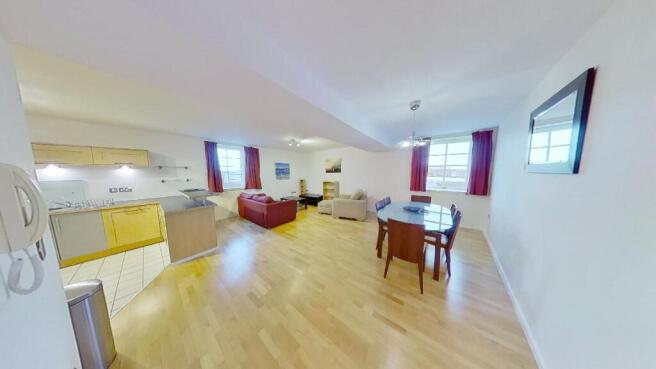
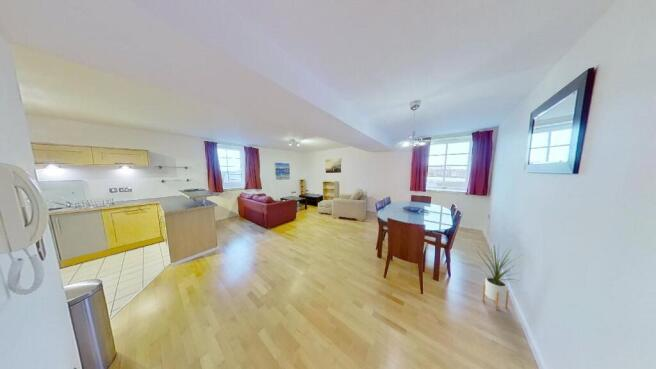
+ house plant [476,240,522,311]
